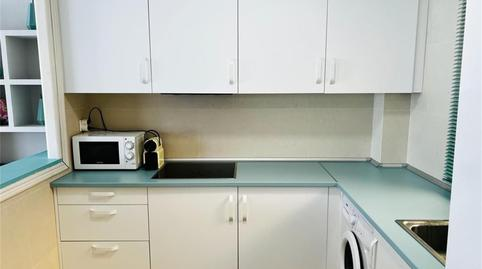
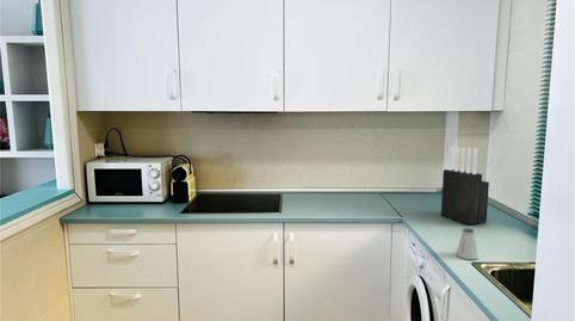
+ saltshaker [456,227,480,260]
+ knife block [440,146,490,226]
